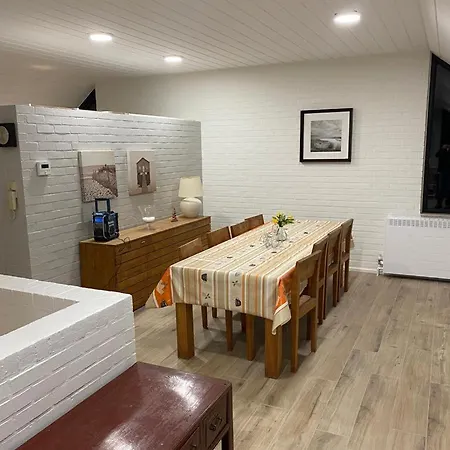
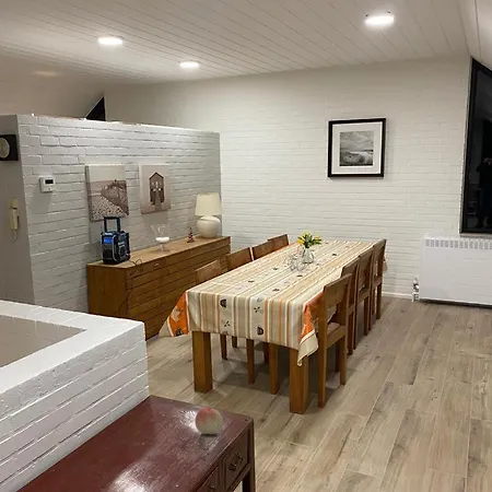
+ fruit [194,406,224,435]
